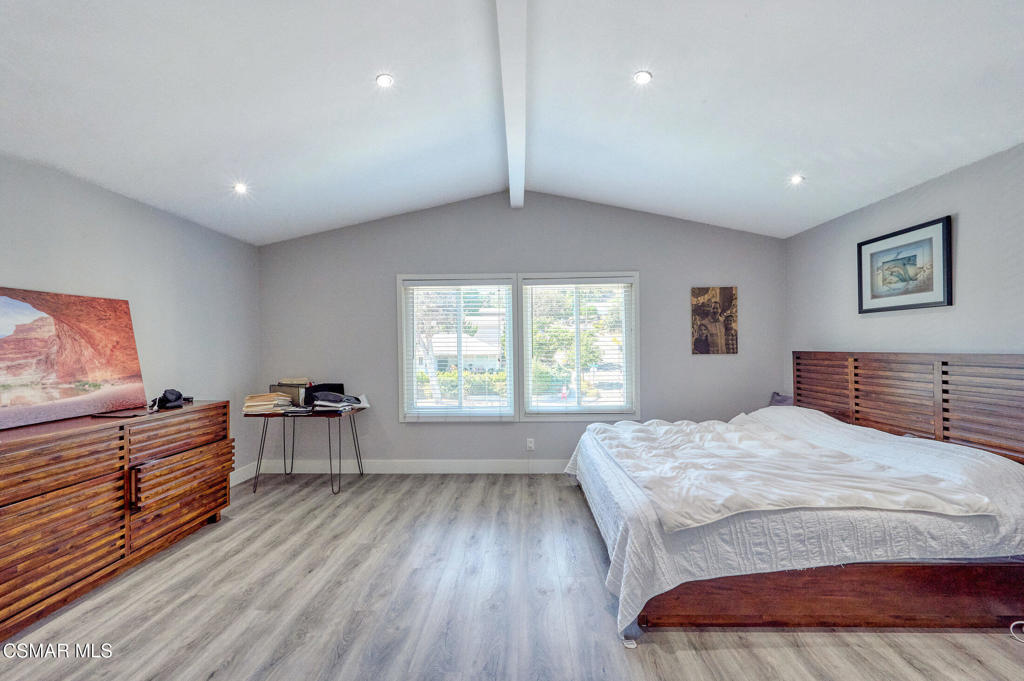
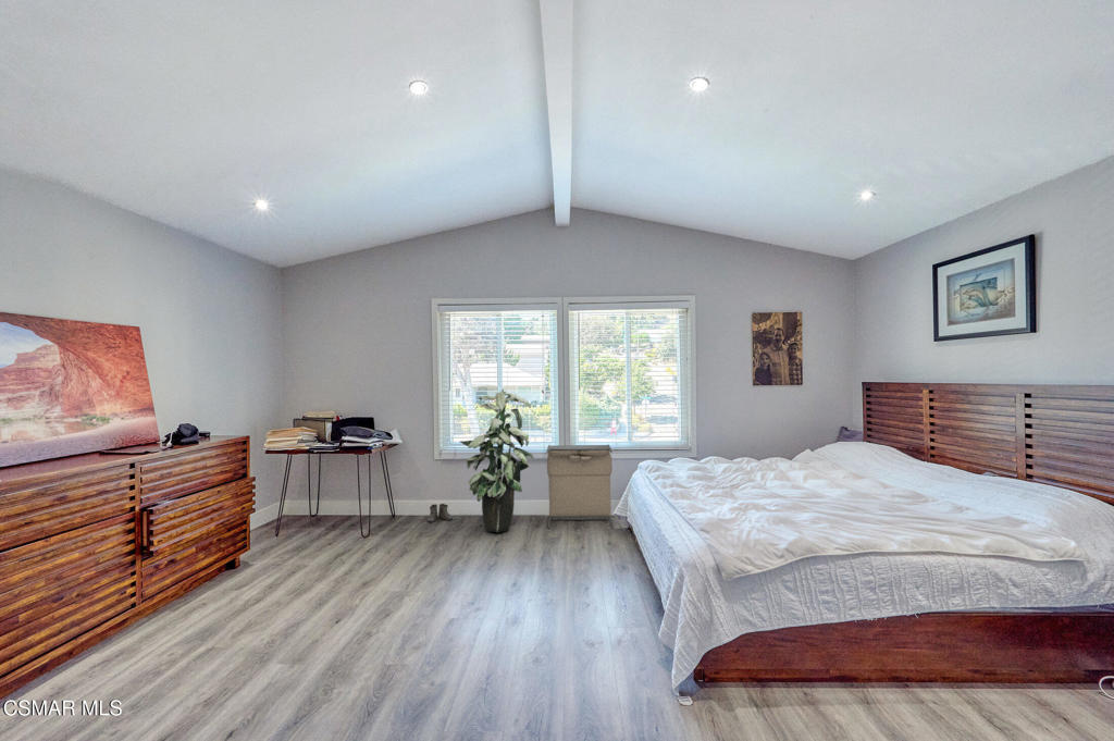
+ laundry hamper [546,444,615,529]
+ boots [424,503,454,523]
+ indoor plant [459,385,534,533]
